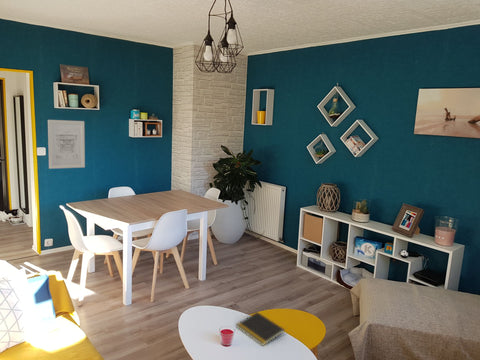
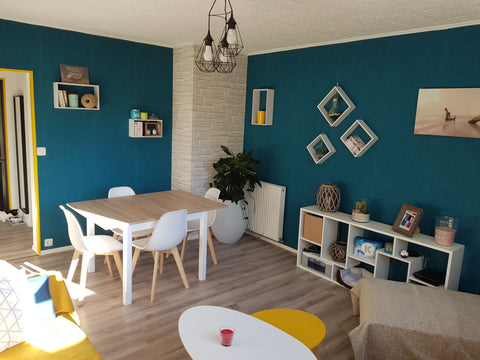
- wall art [47,119,86,170]
- notepad [235,311,286,347]
